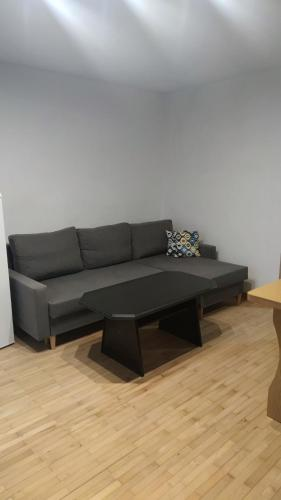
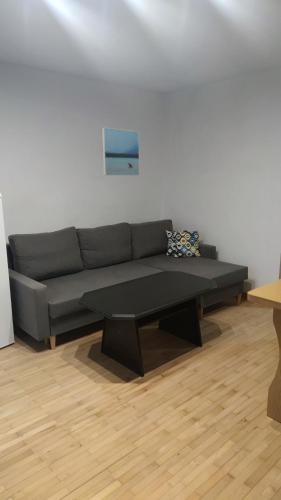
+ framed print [101,127,141,177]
